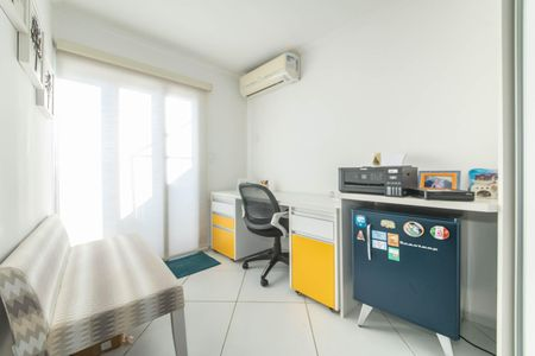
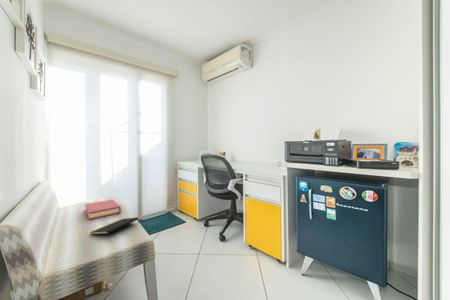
+ hardback book [84,198,122,221]
+ notepad [89,216,140,235]
